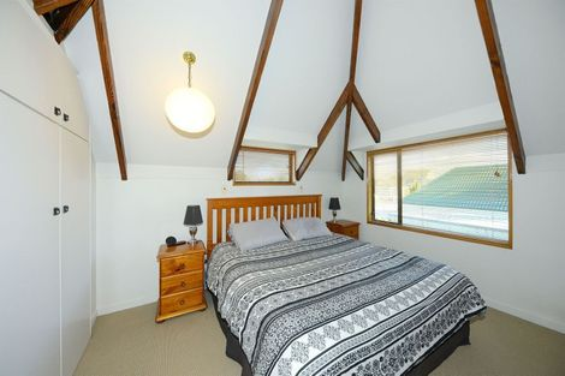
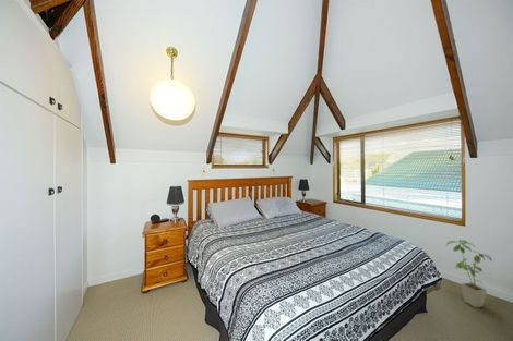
+ house plant [445,239,493,308]
